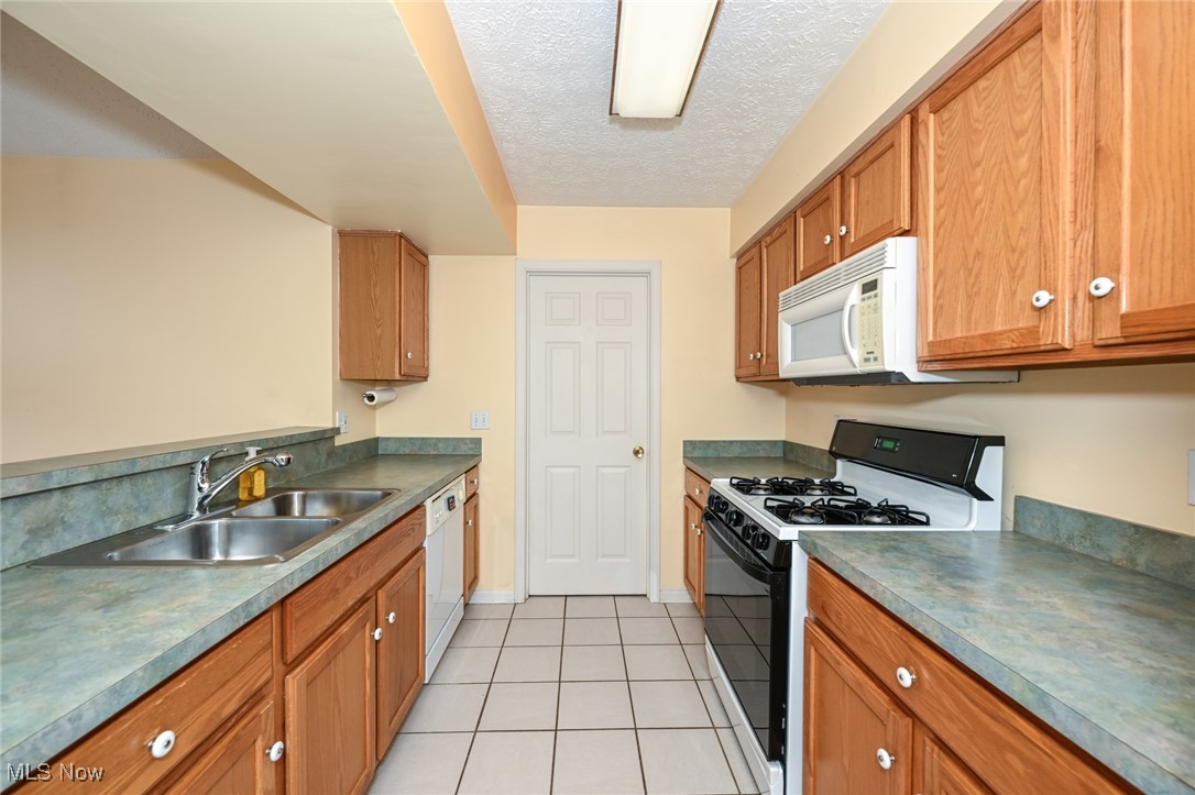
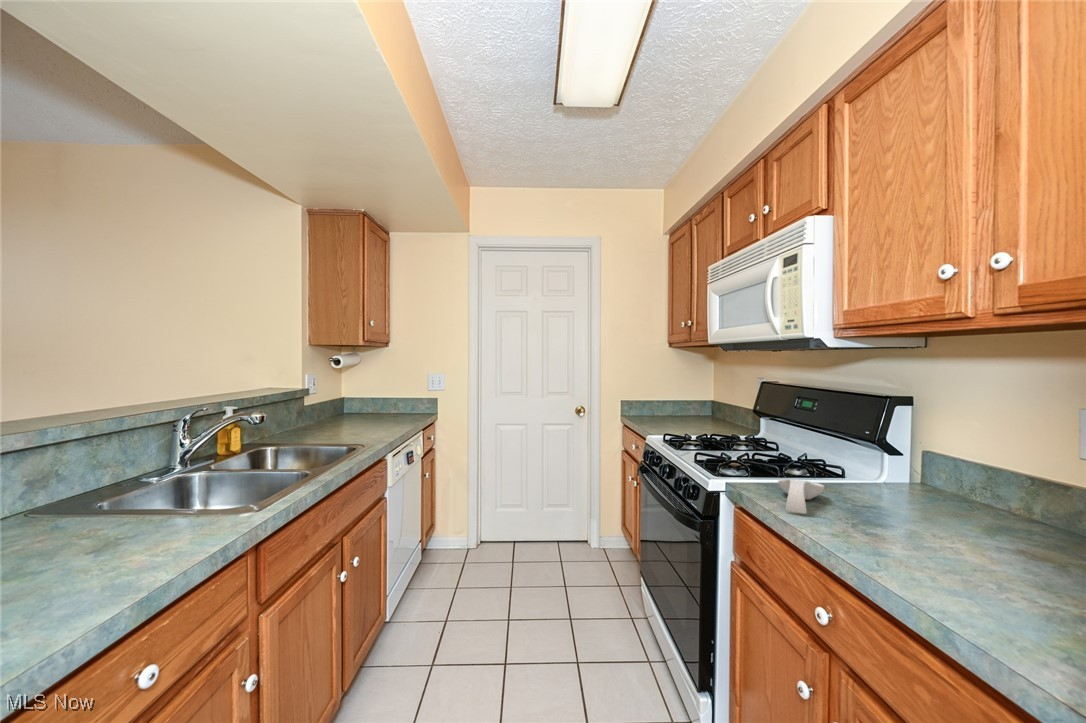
+ spoon rest [777,478,825,515]
